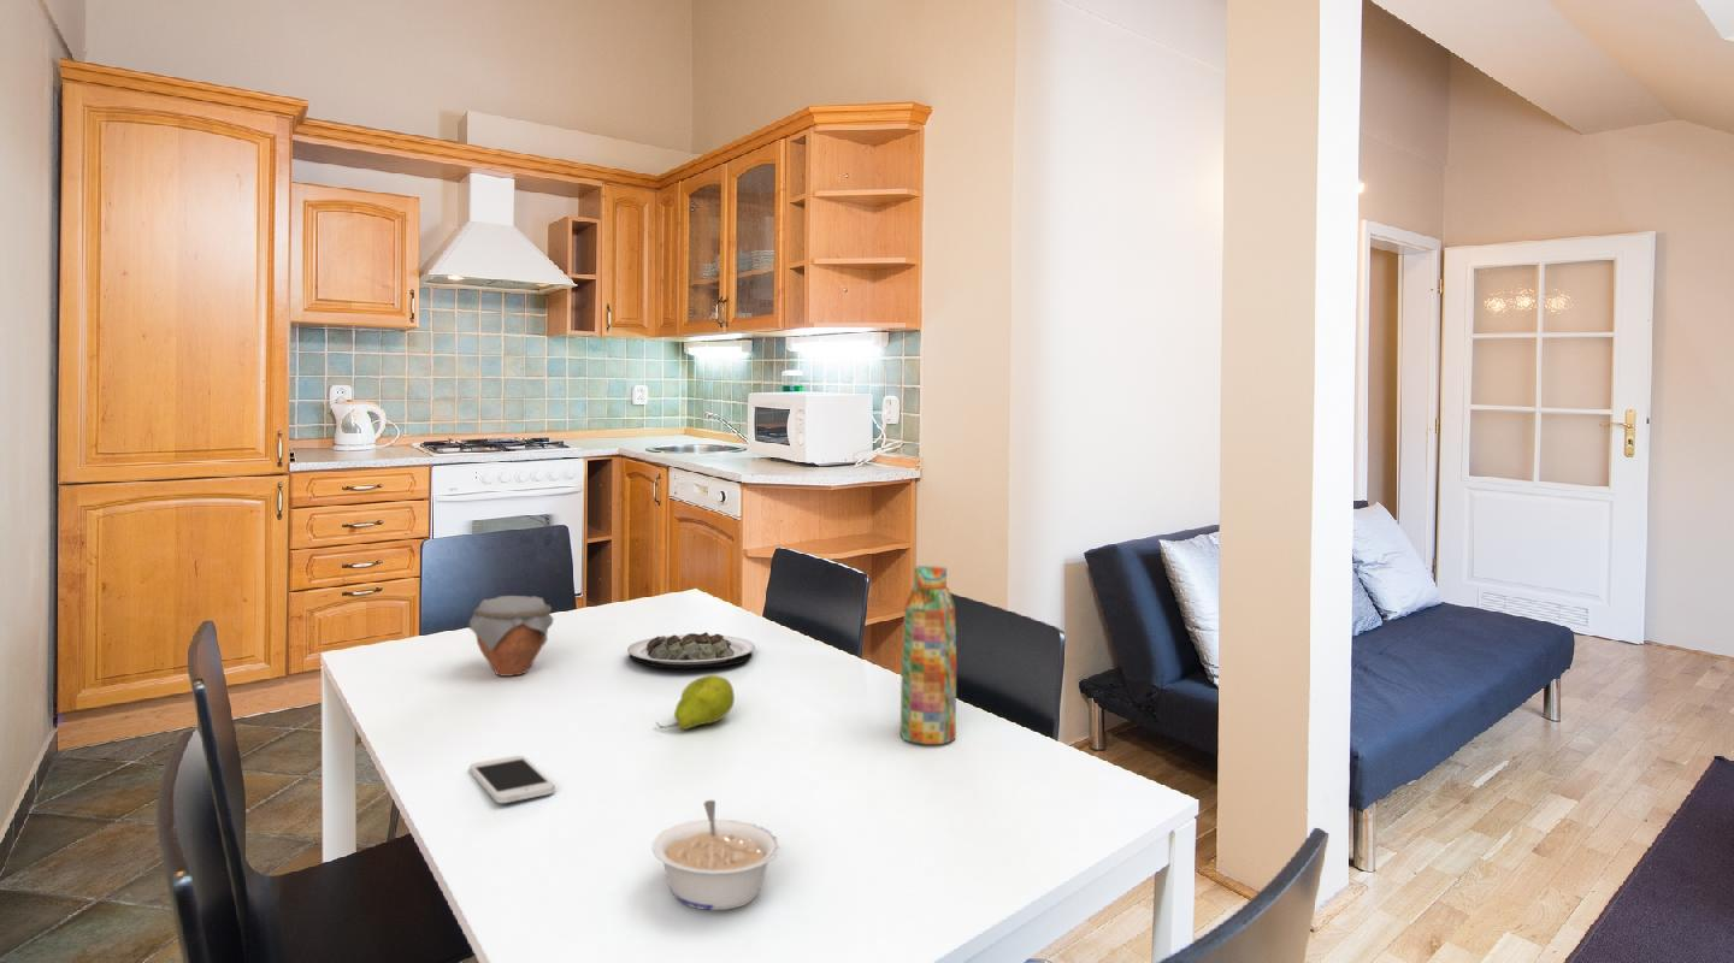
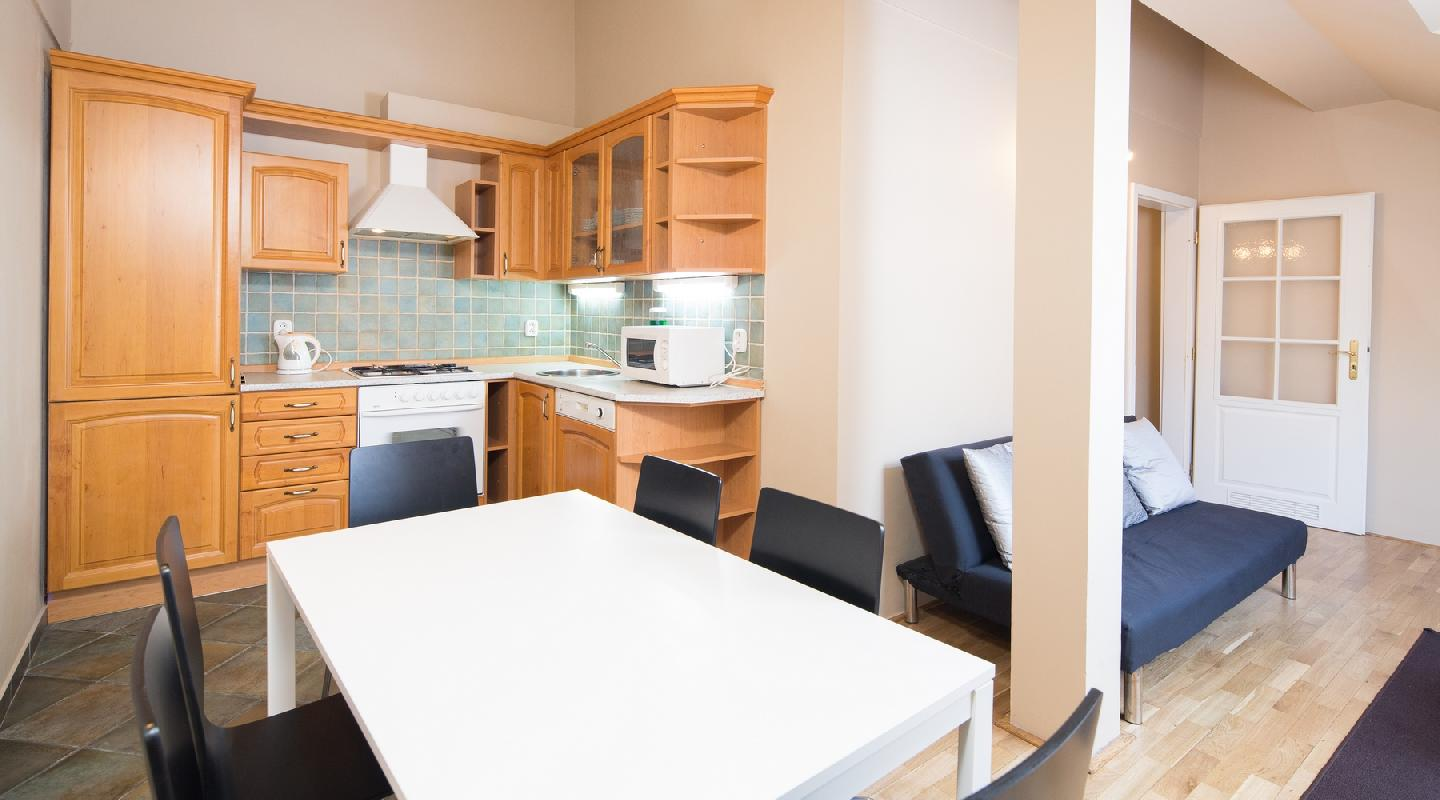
- water bottle [900,565,957,745]
- jar [466,595,555,678]
- smartphone [468,755,555,804]
- legume [651,799,782,911]
- plate [626,631,756,669]
- fruit [655,674,736,731]
